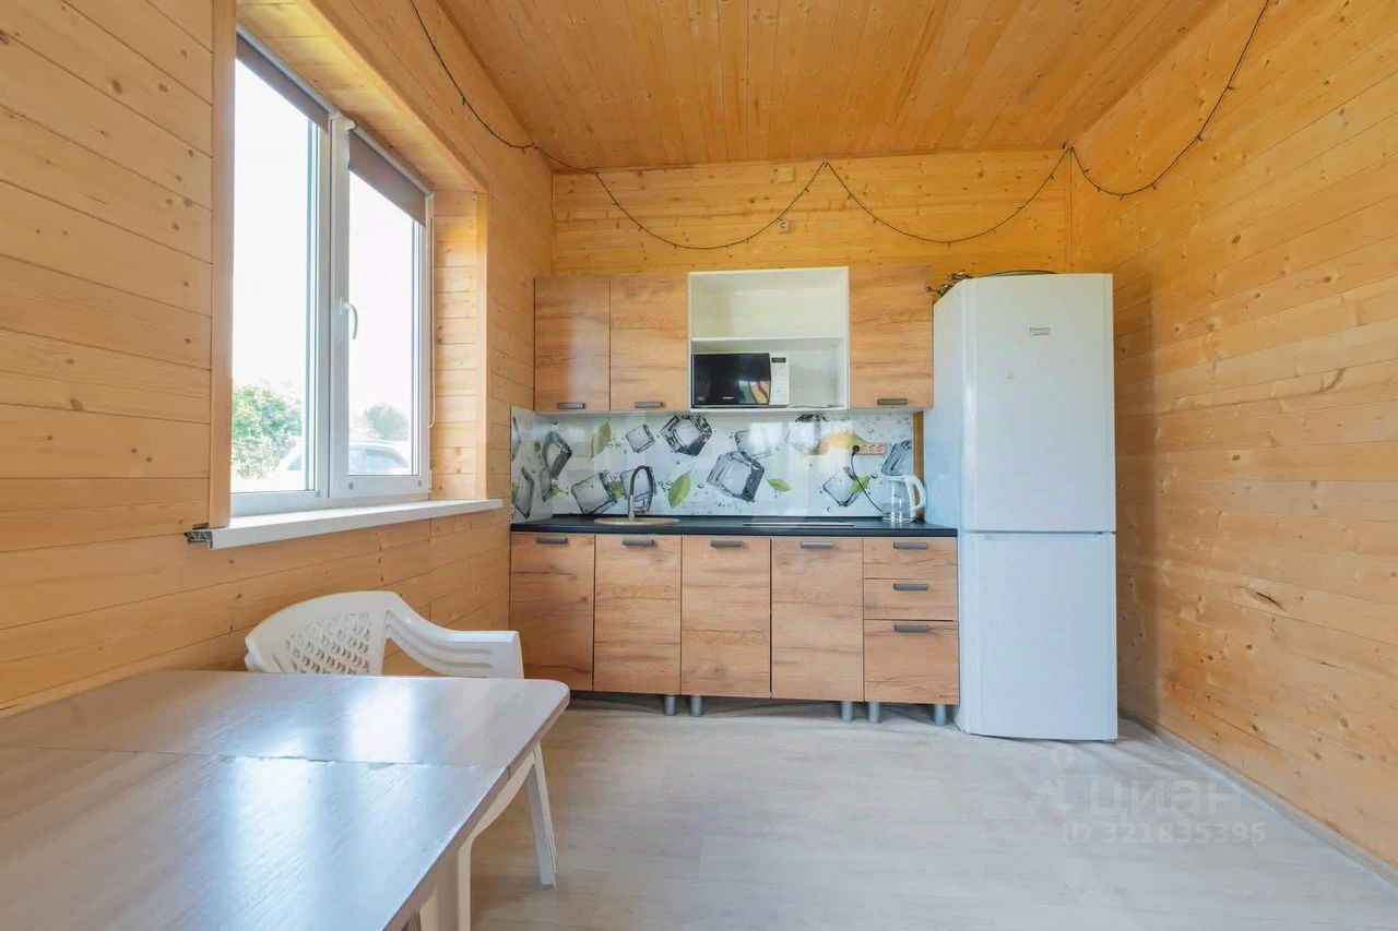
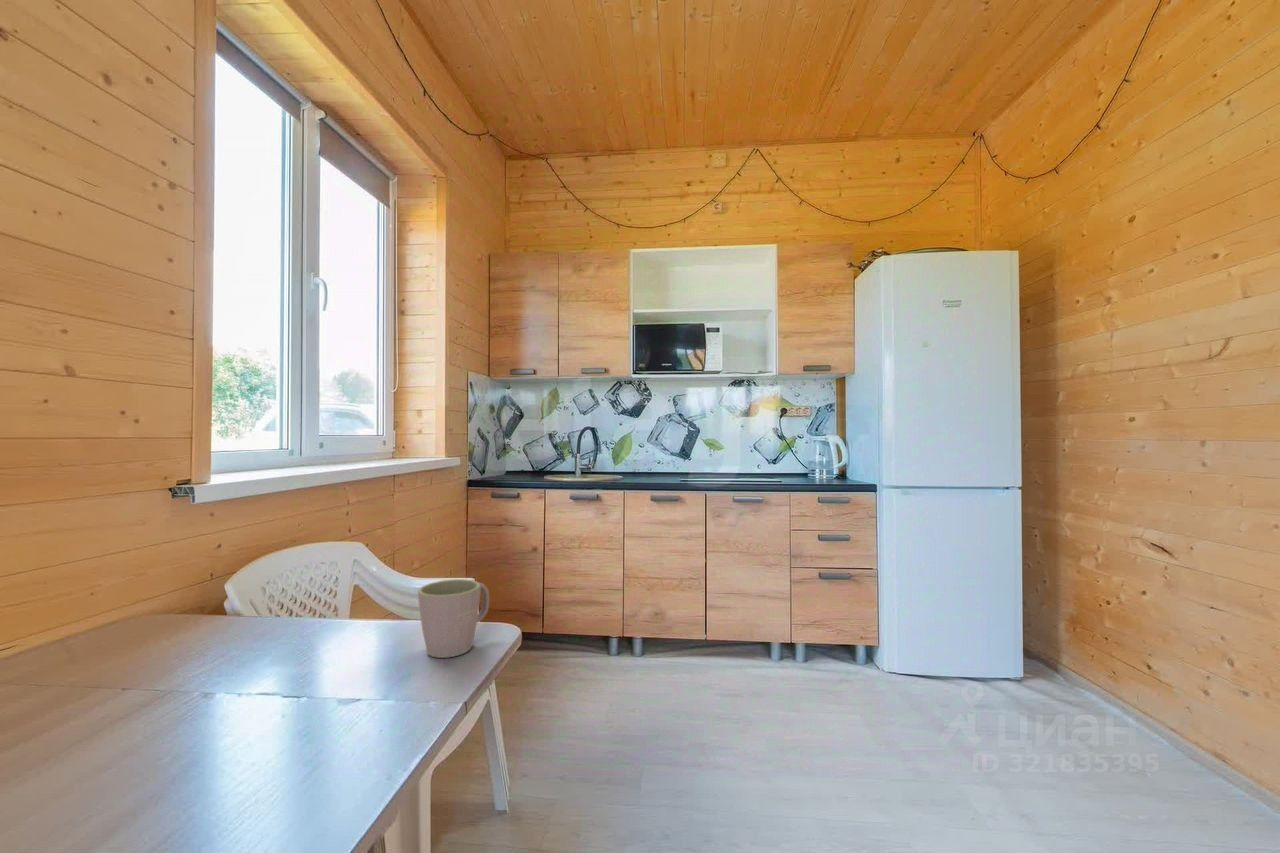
+ mug [417,578,490,659]
